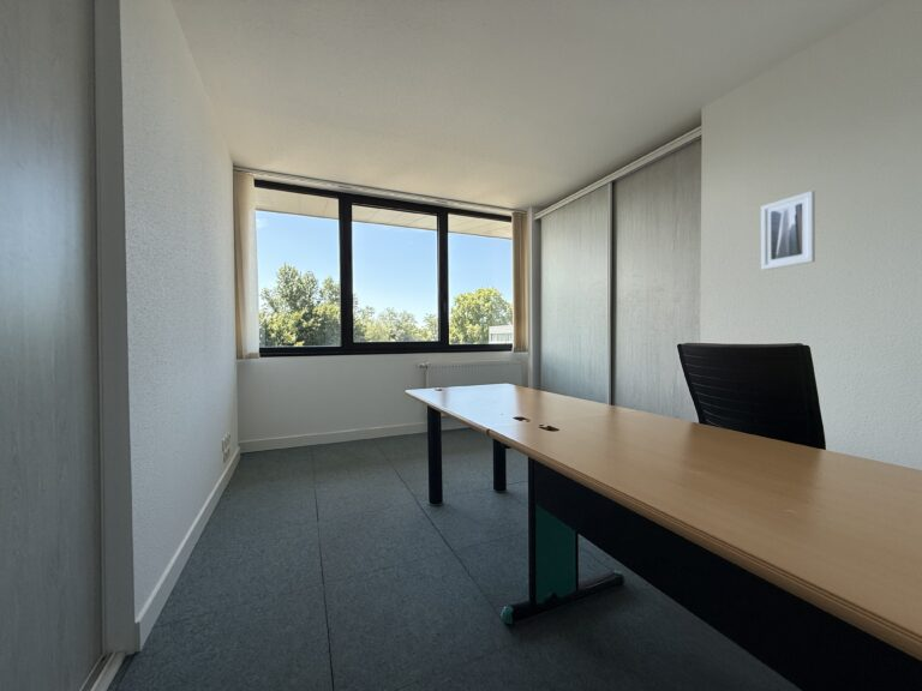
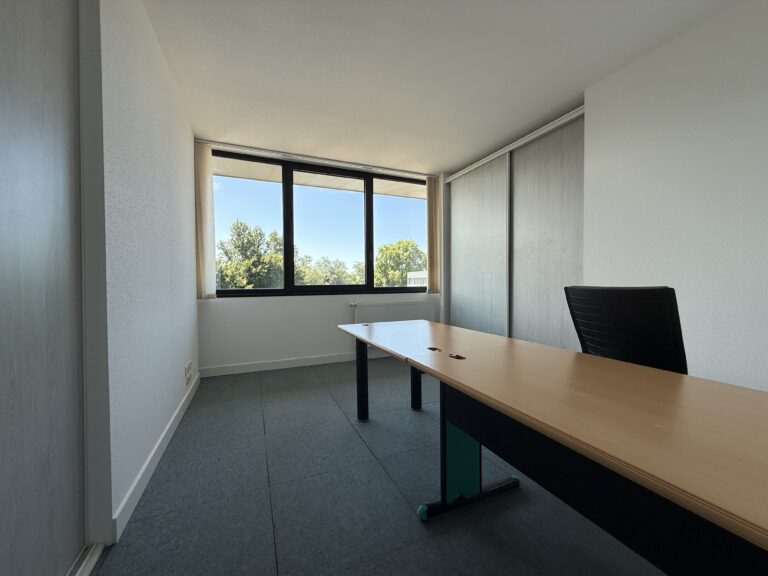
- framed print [760,190,816,271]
